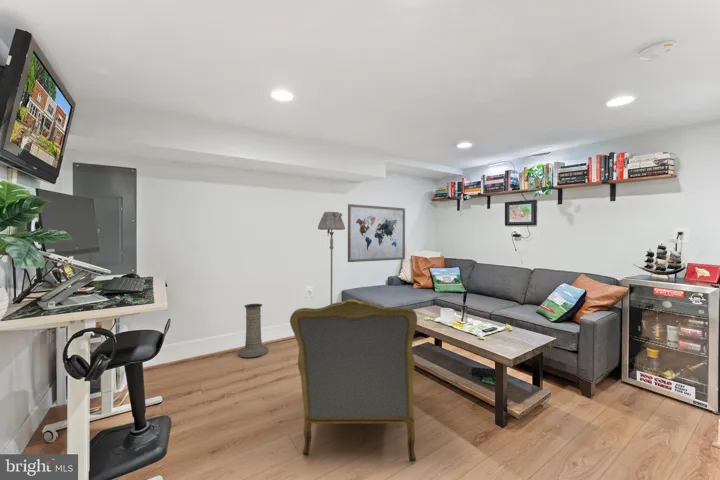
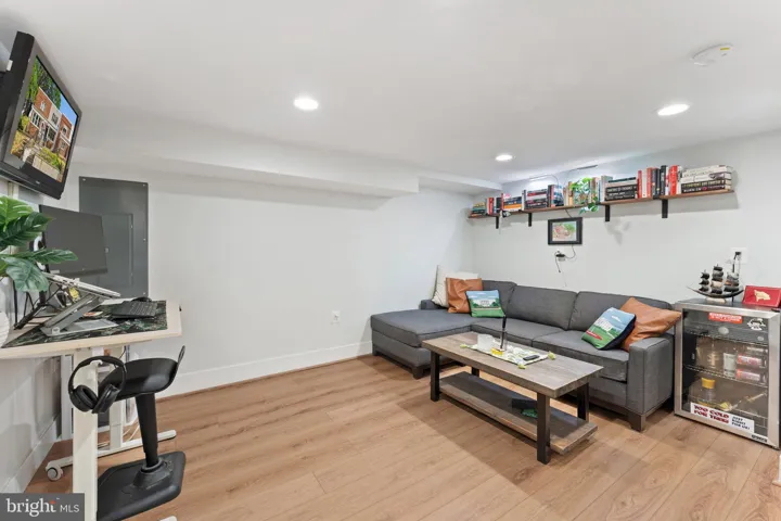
- vase [237,303,270,359]
- floor lamp [317,211,346,304]
- armchair [289,298,418,463]
- wall art [347,203,406,263]
